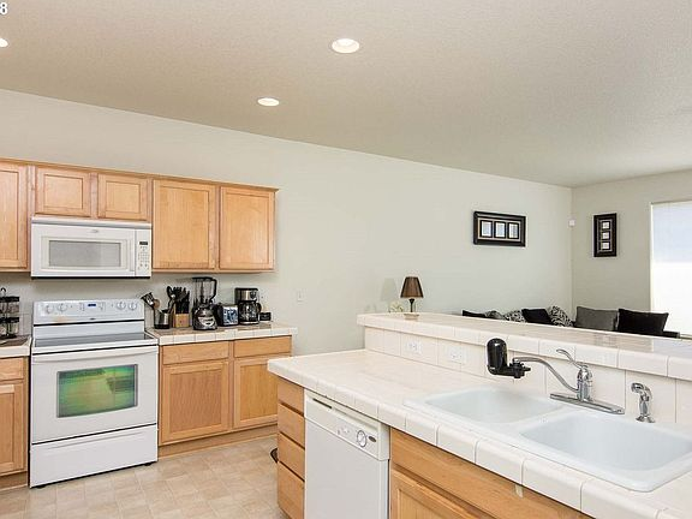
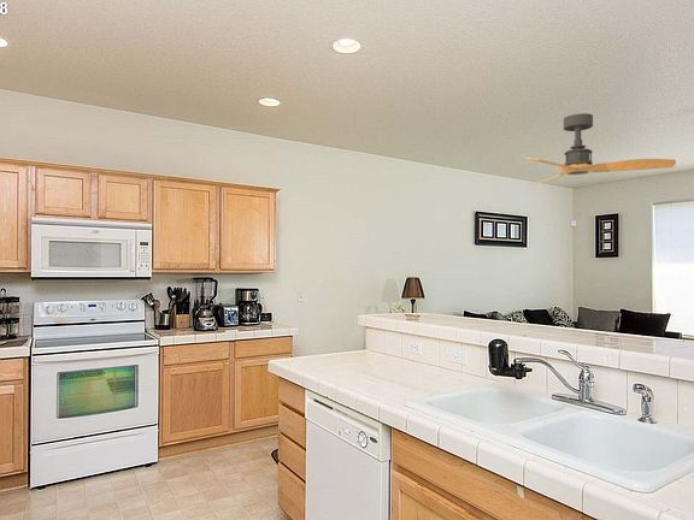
+ ceiling fan [525,112,677,187]
